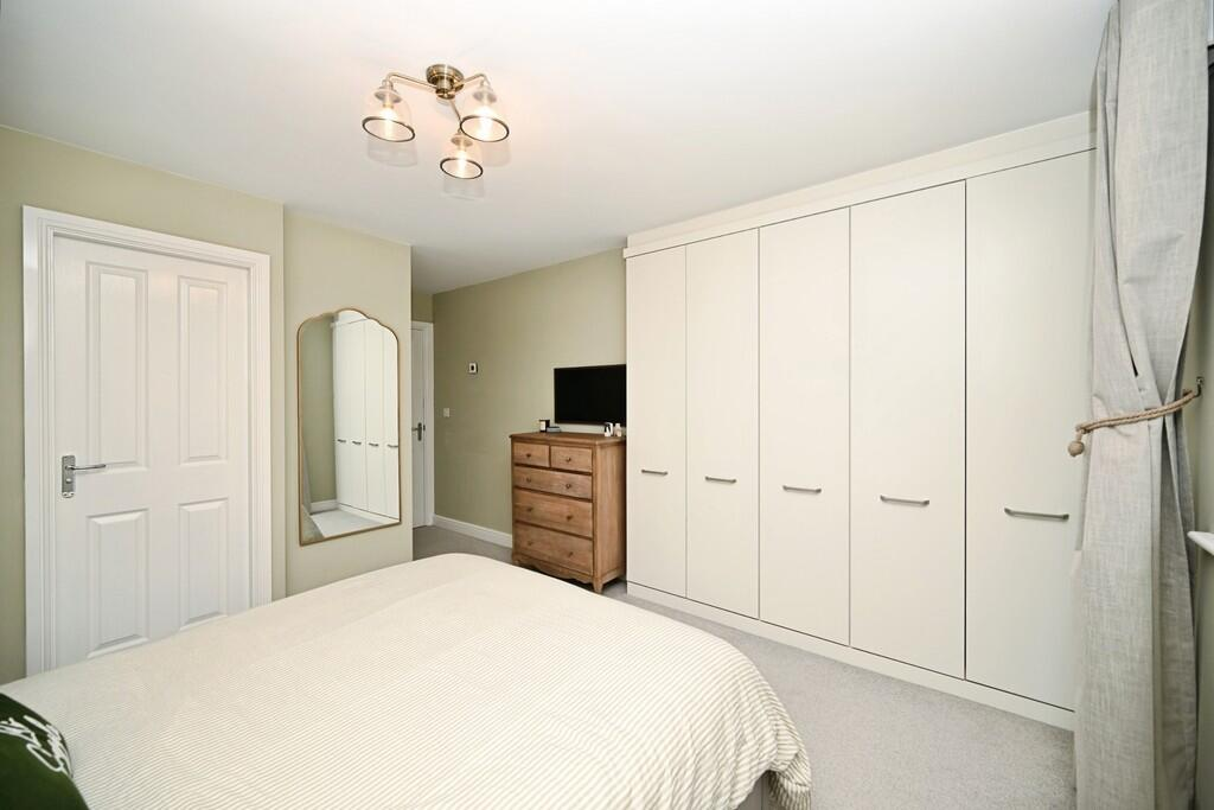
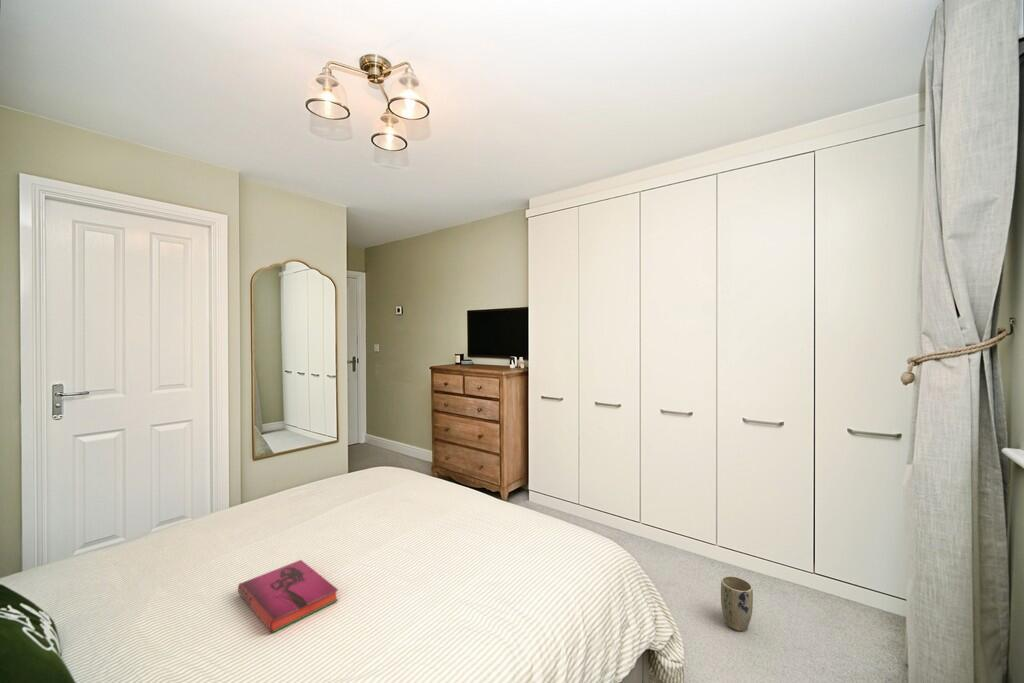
+ plant pot [720,575,754,632]
+ hardback book [237,559,339,634]
